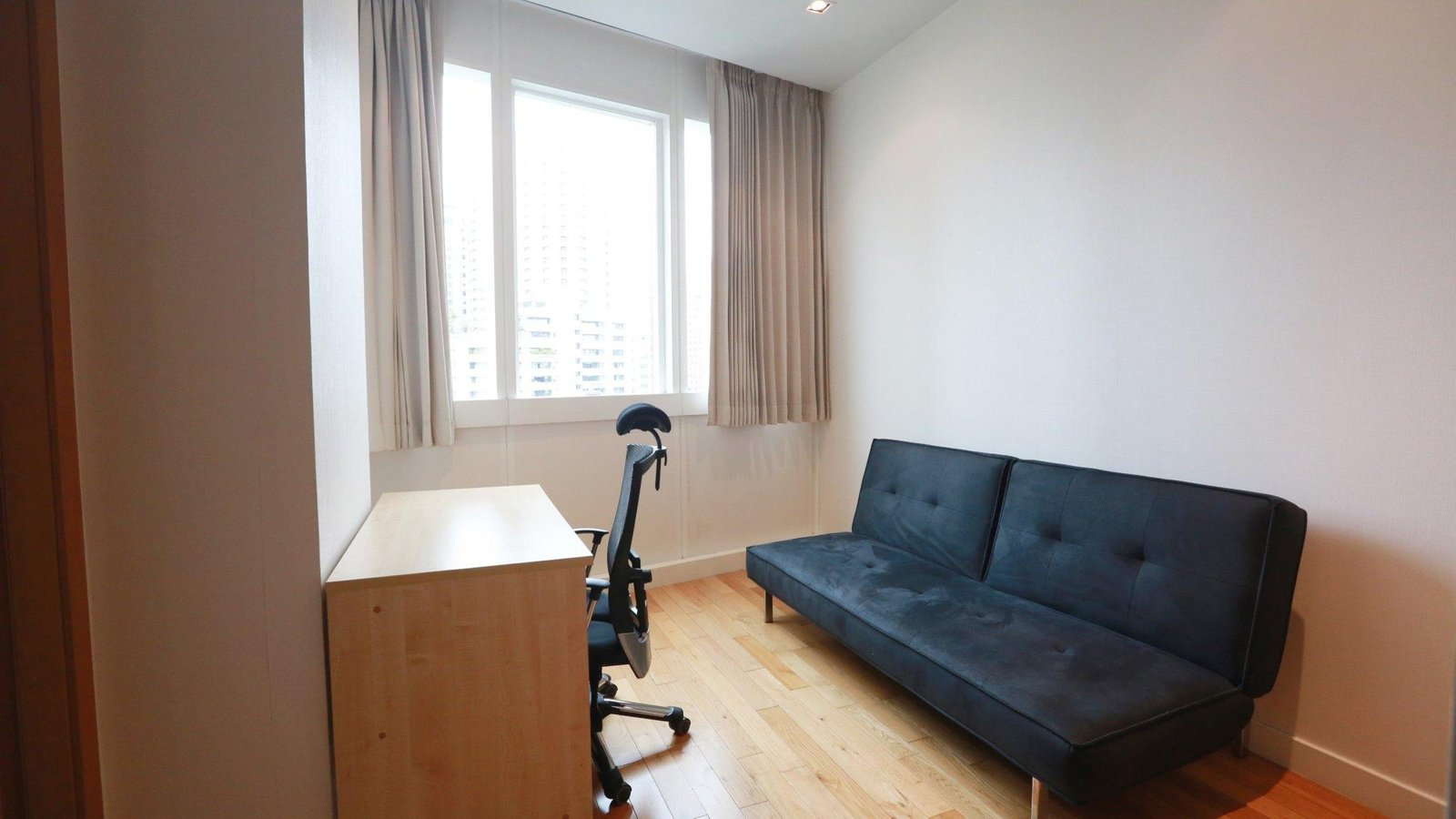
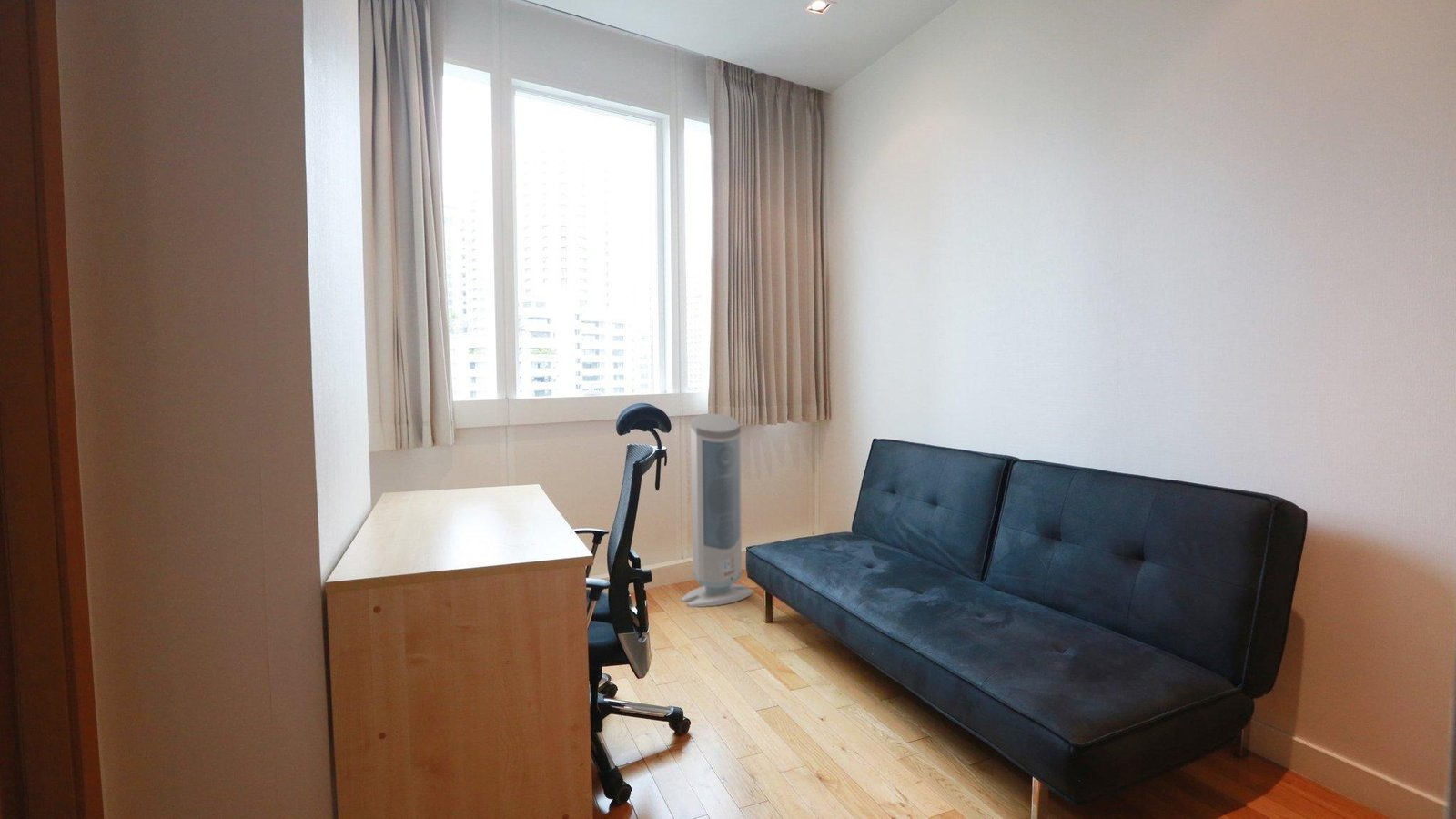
+ air purifier [680,412,754,608]
